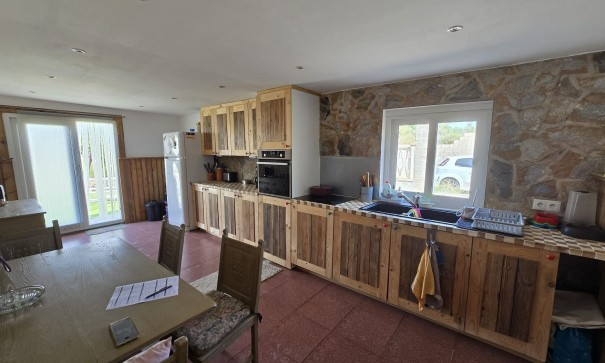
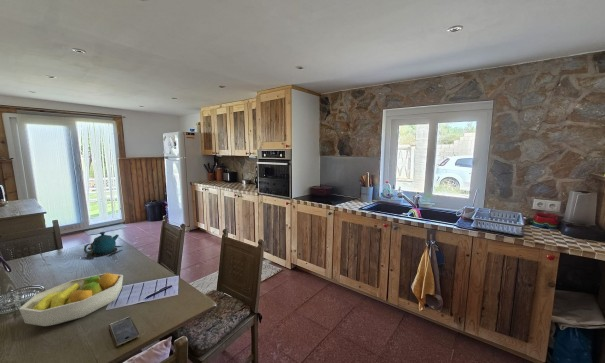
+ teapot [82,231,123,260]
+ fruit bowl [18,272,124,327]
